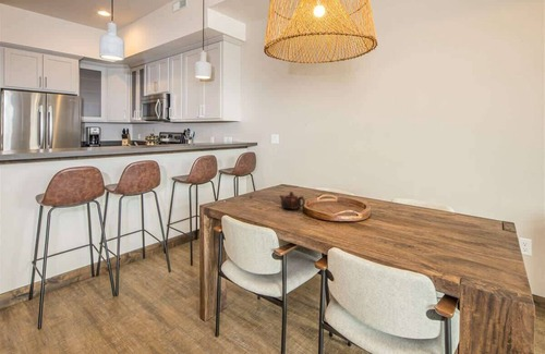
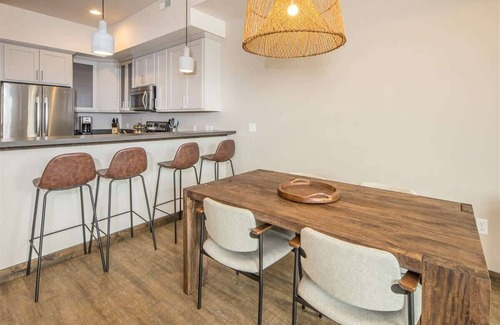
- teapot [278,191,306,210]
